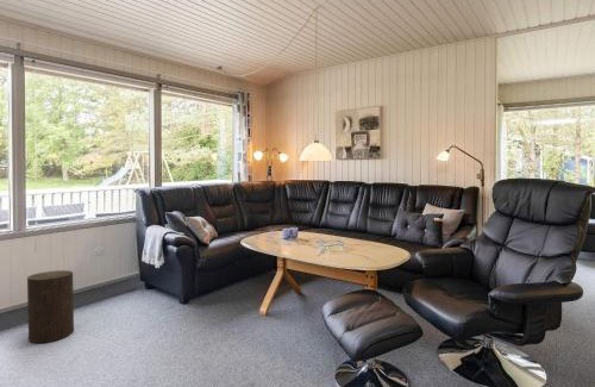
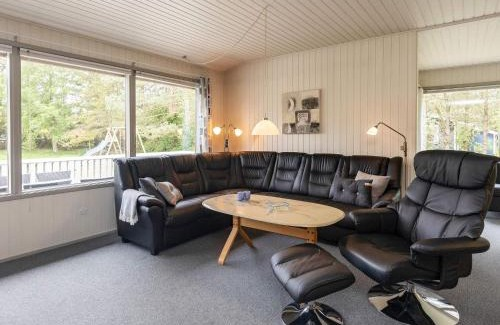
- stool [26,269,75,344]
